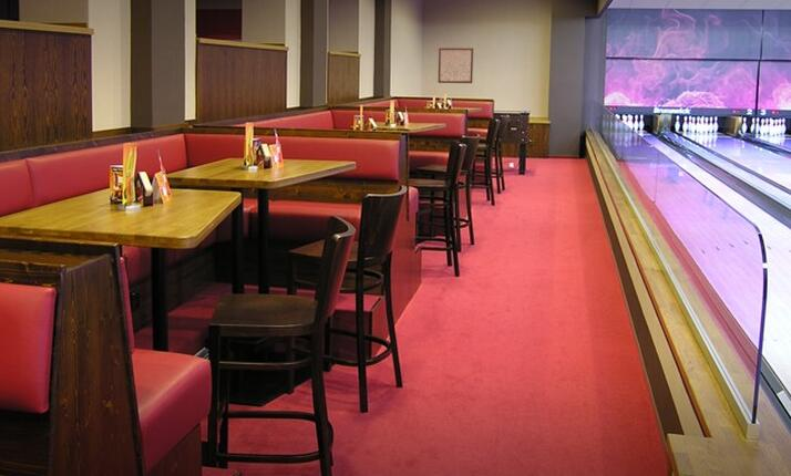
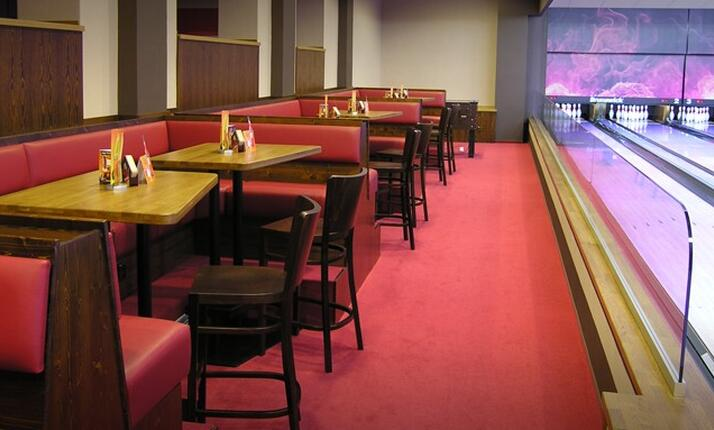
- wall art [436,46,474,84]
